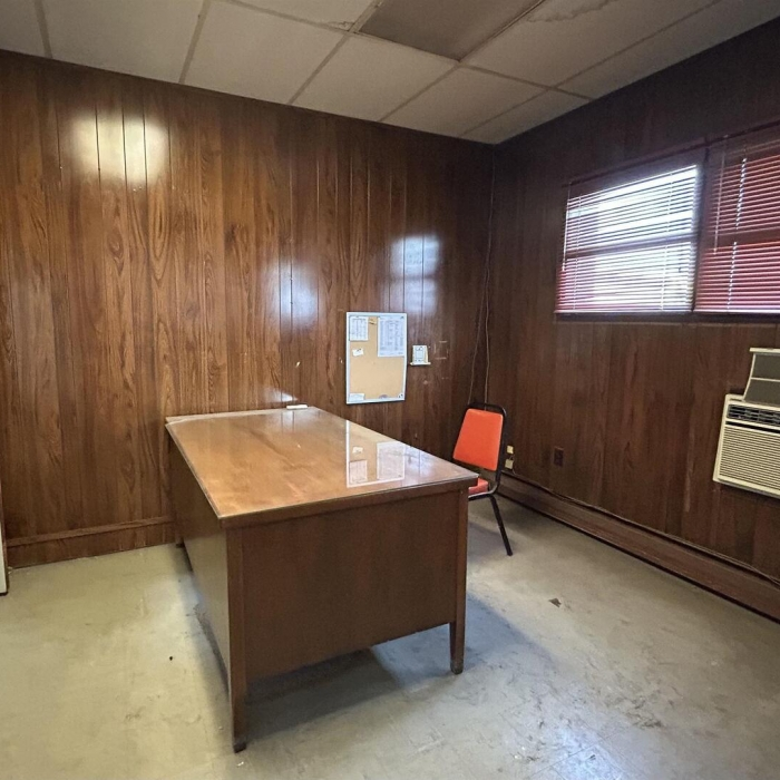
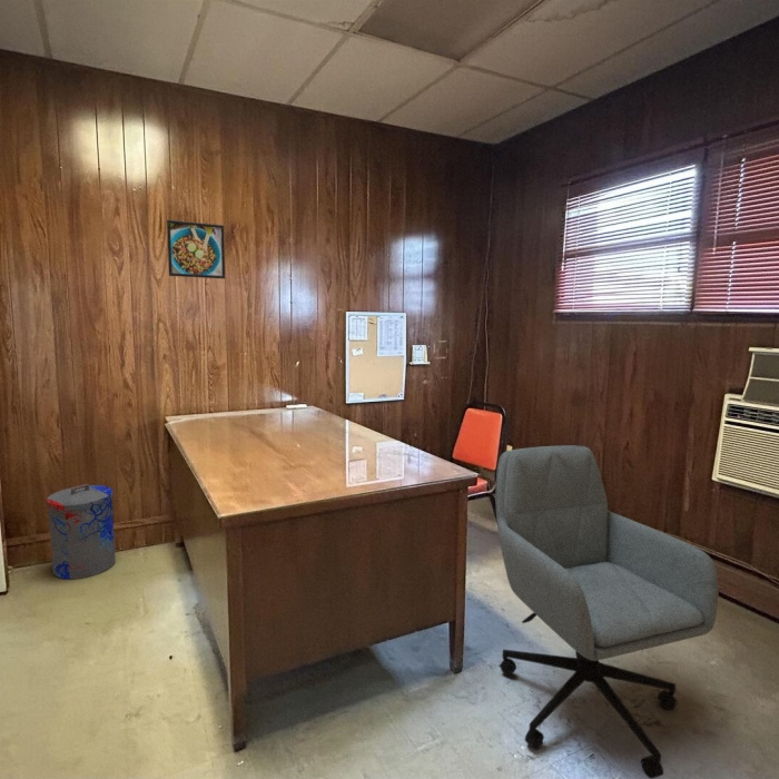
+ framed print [166,219,226,279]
+ office chair [494,444,720,779]
+ trash can [46,483,117,581]
